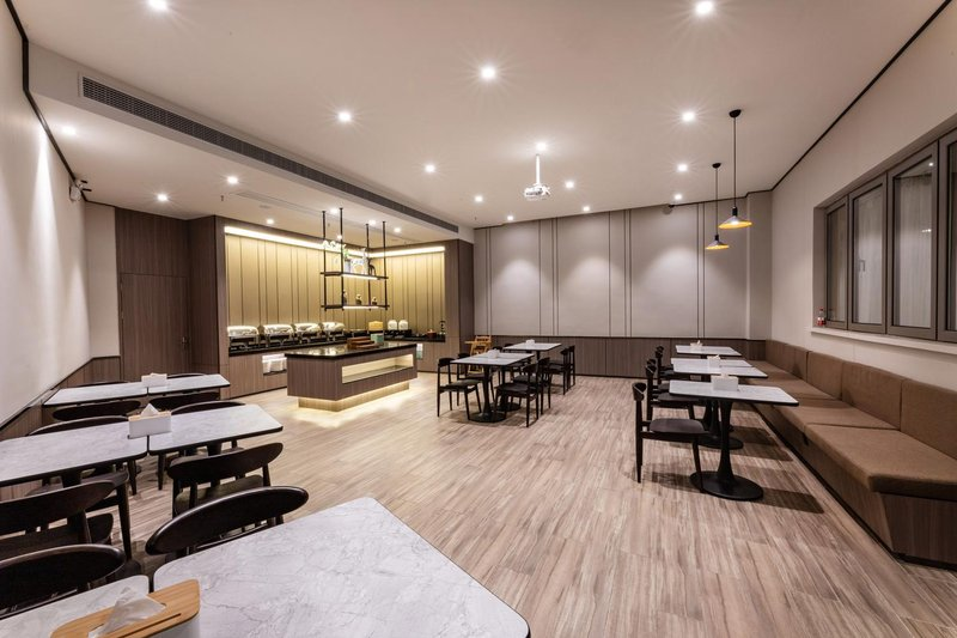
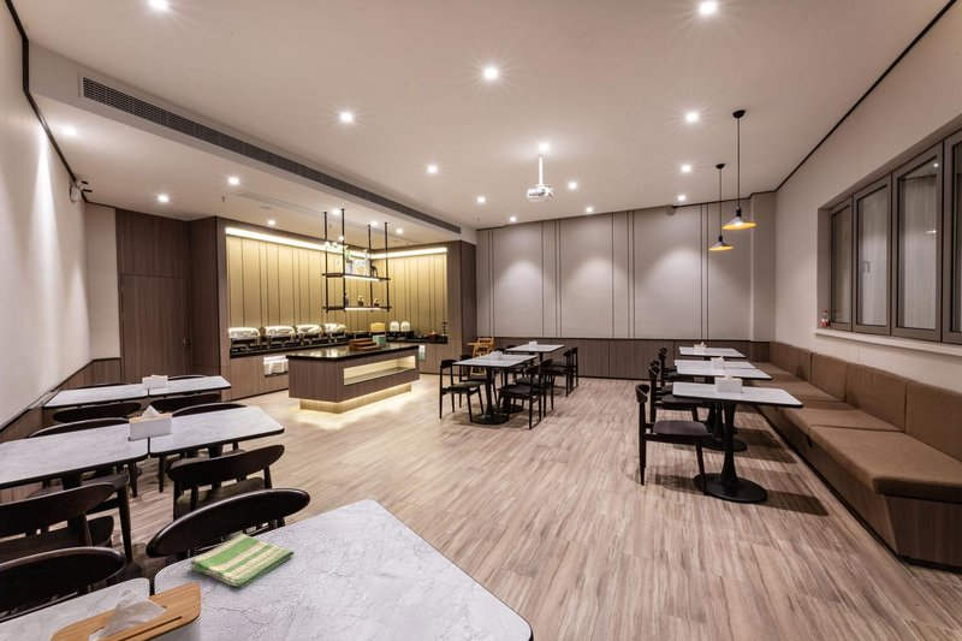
+ dish towel [189,533,296,589]
